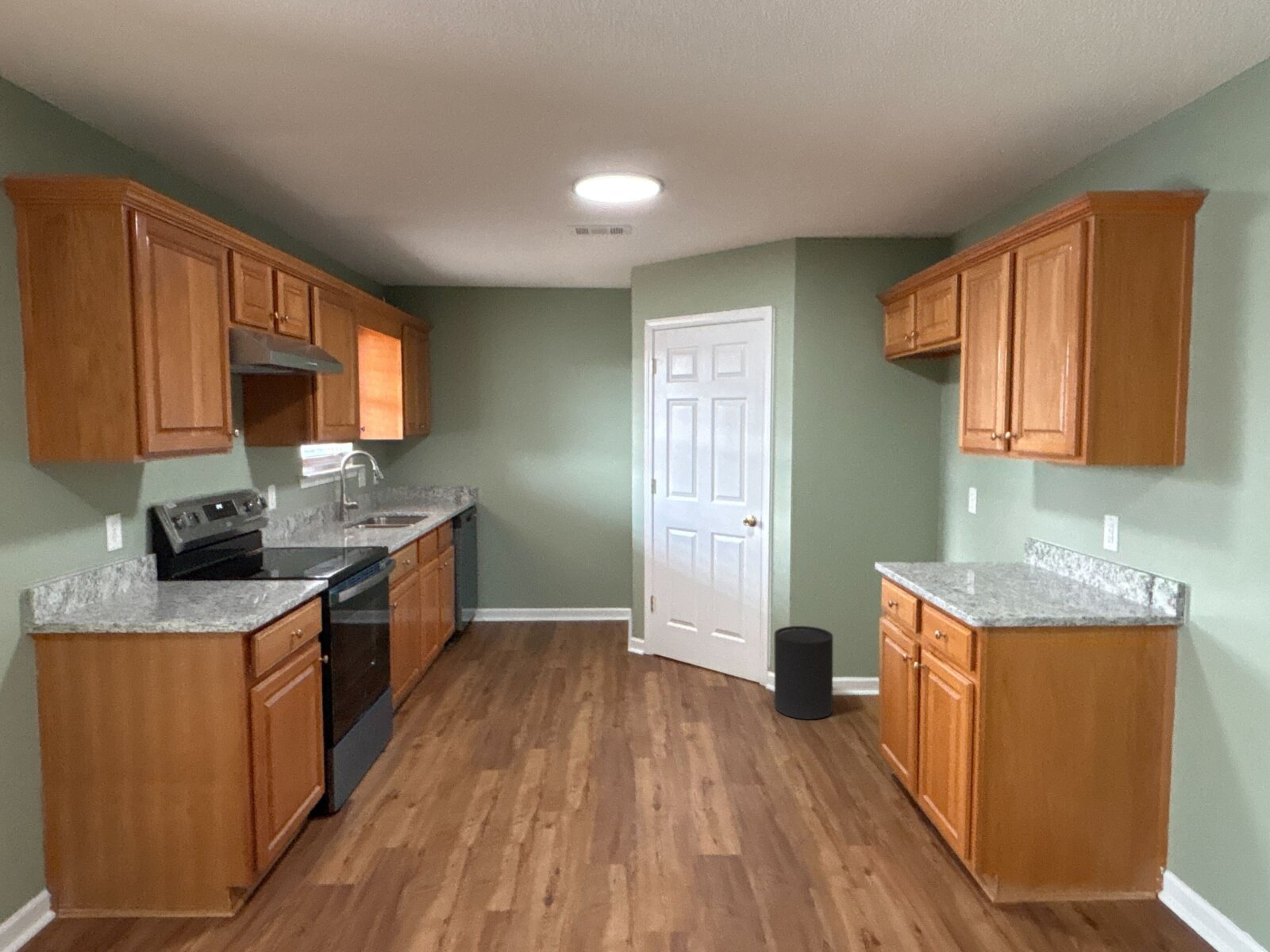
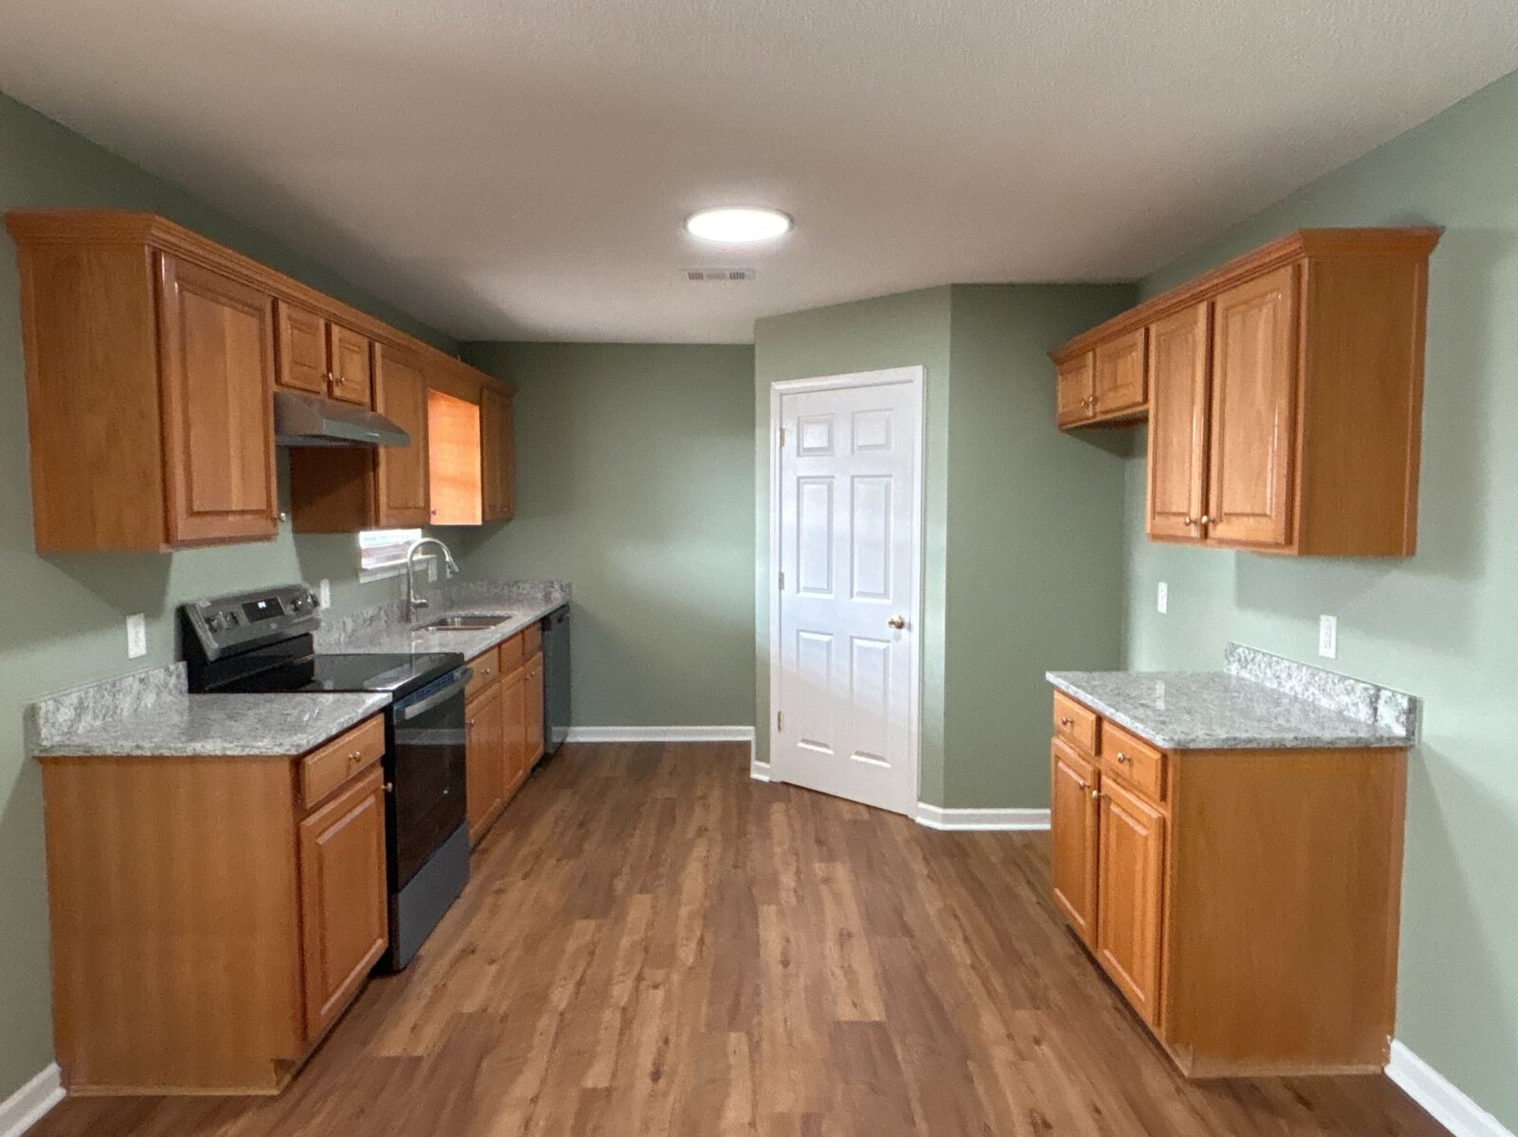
- trash can [773,625,833,720]
